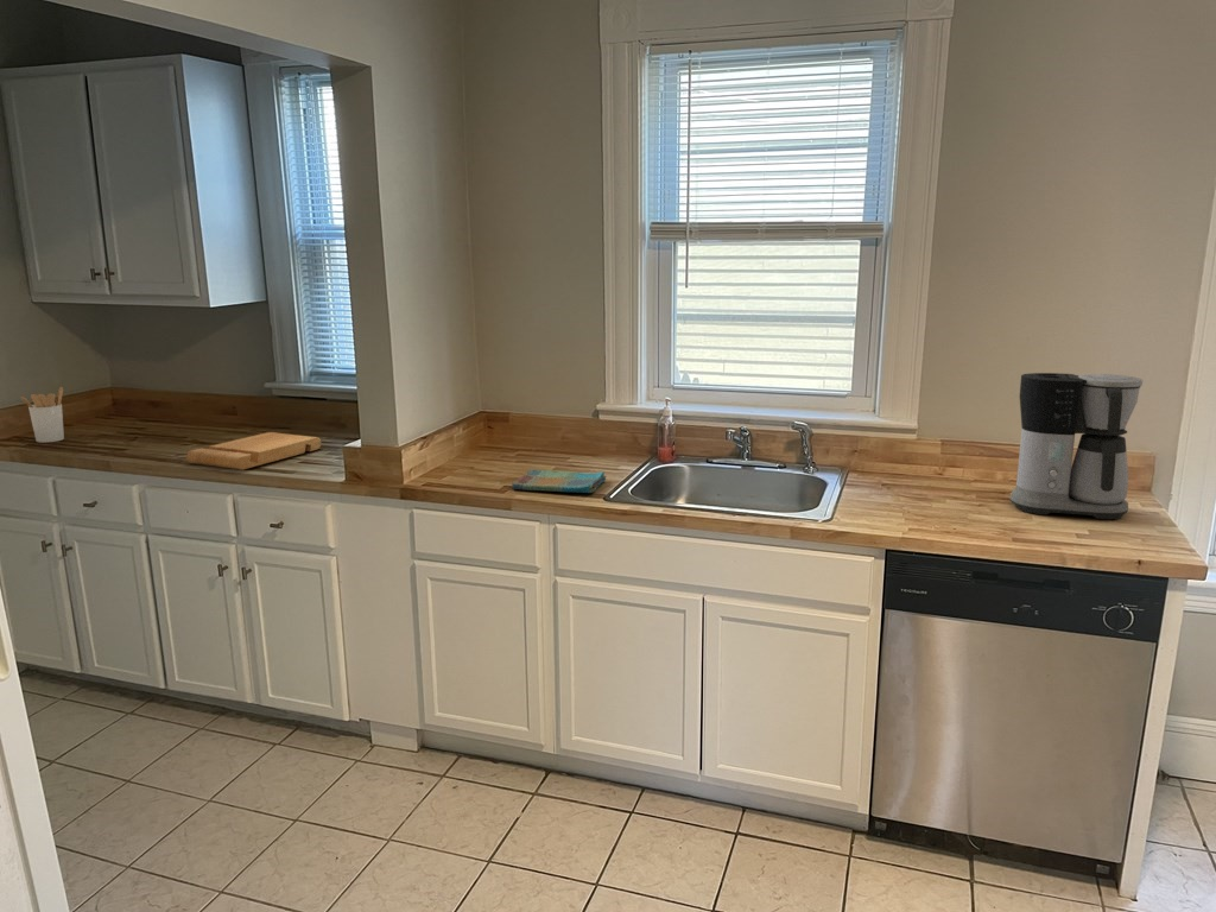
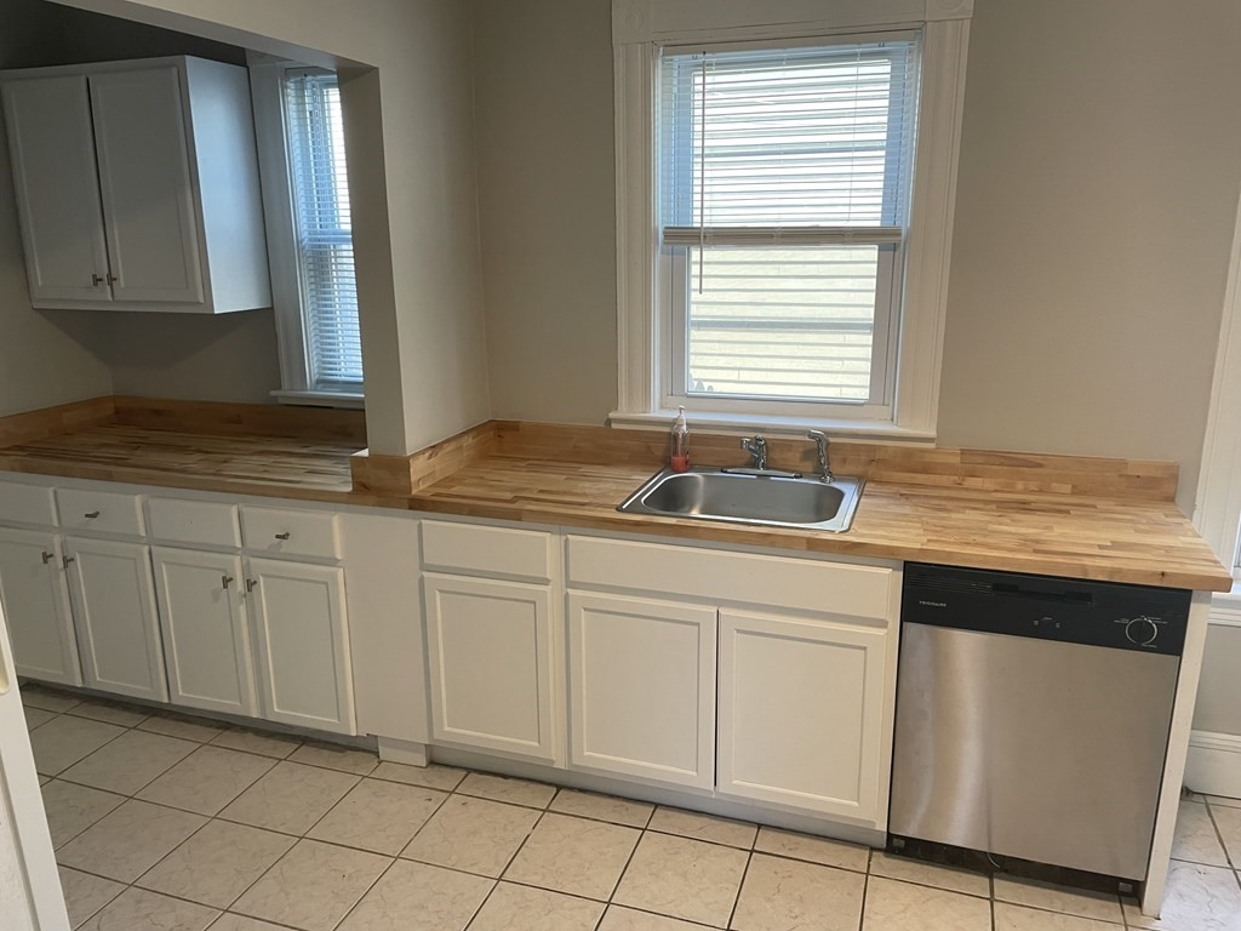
- dish towel [511,469,607,494]
- coffee maker [1009,372,1144,520]
- cutting board [185,431,322,471]
- utensil holder [20,386,65,444]
